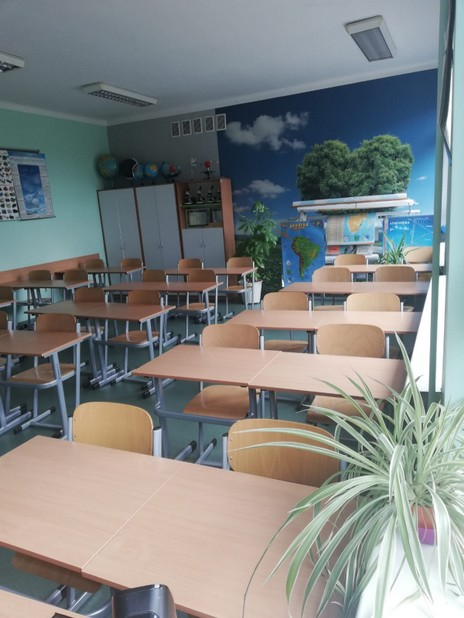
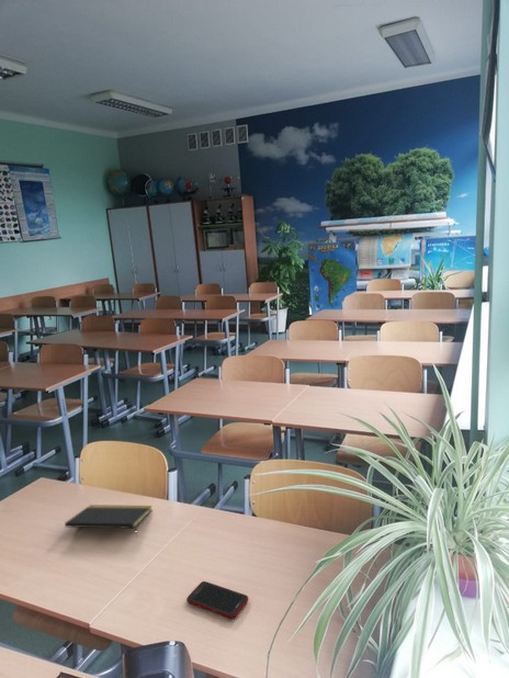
+ notepad [64,504,154,538]
+ cell phone [185,580,249,620]
